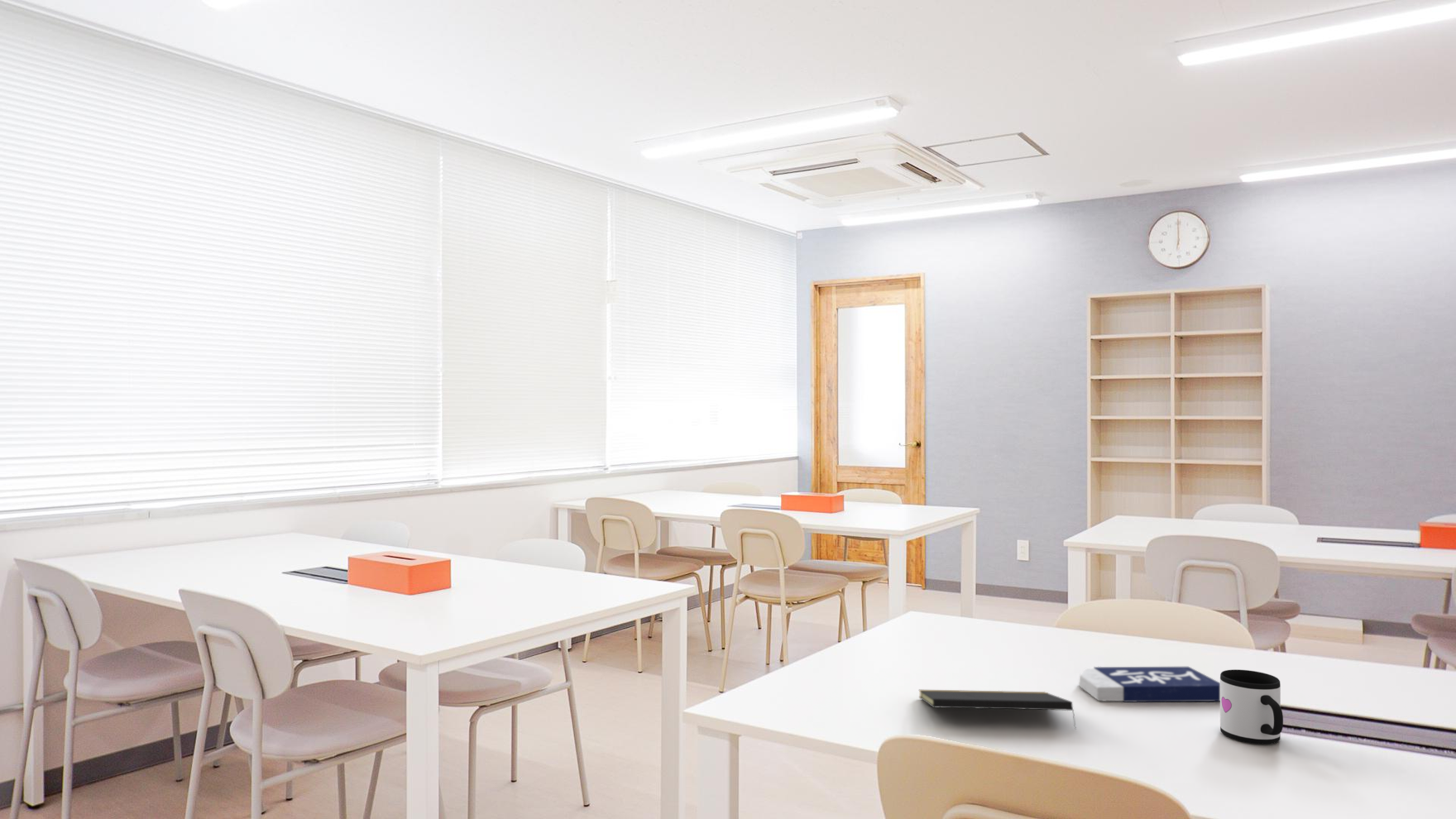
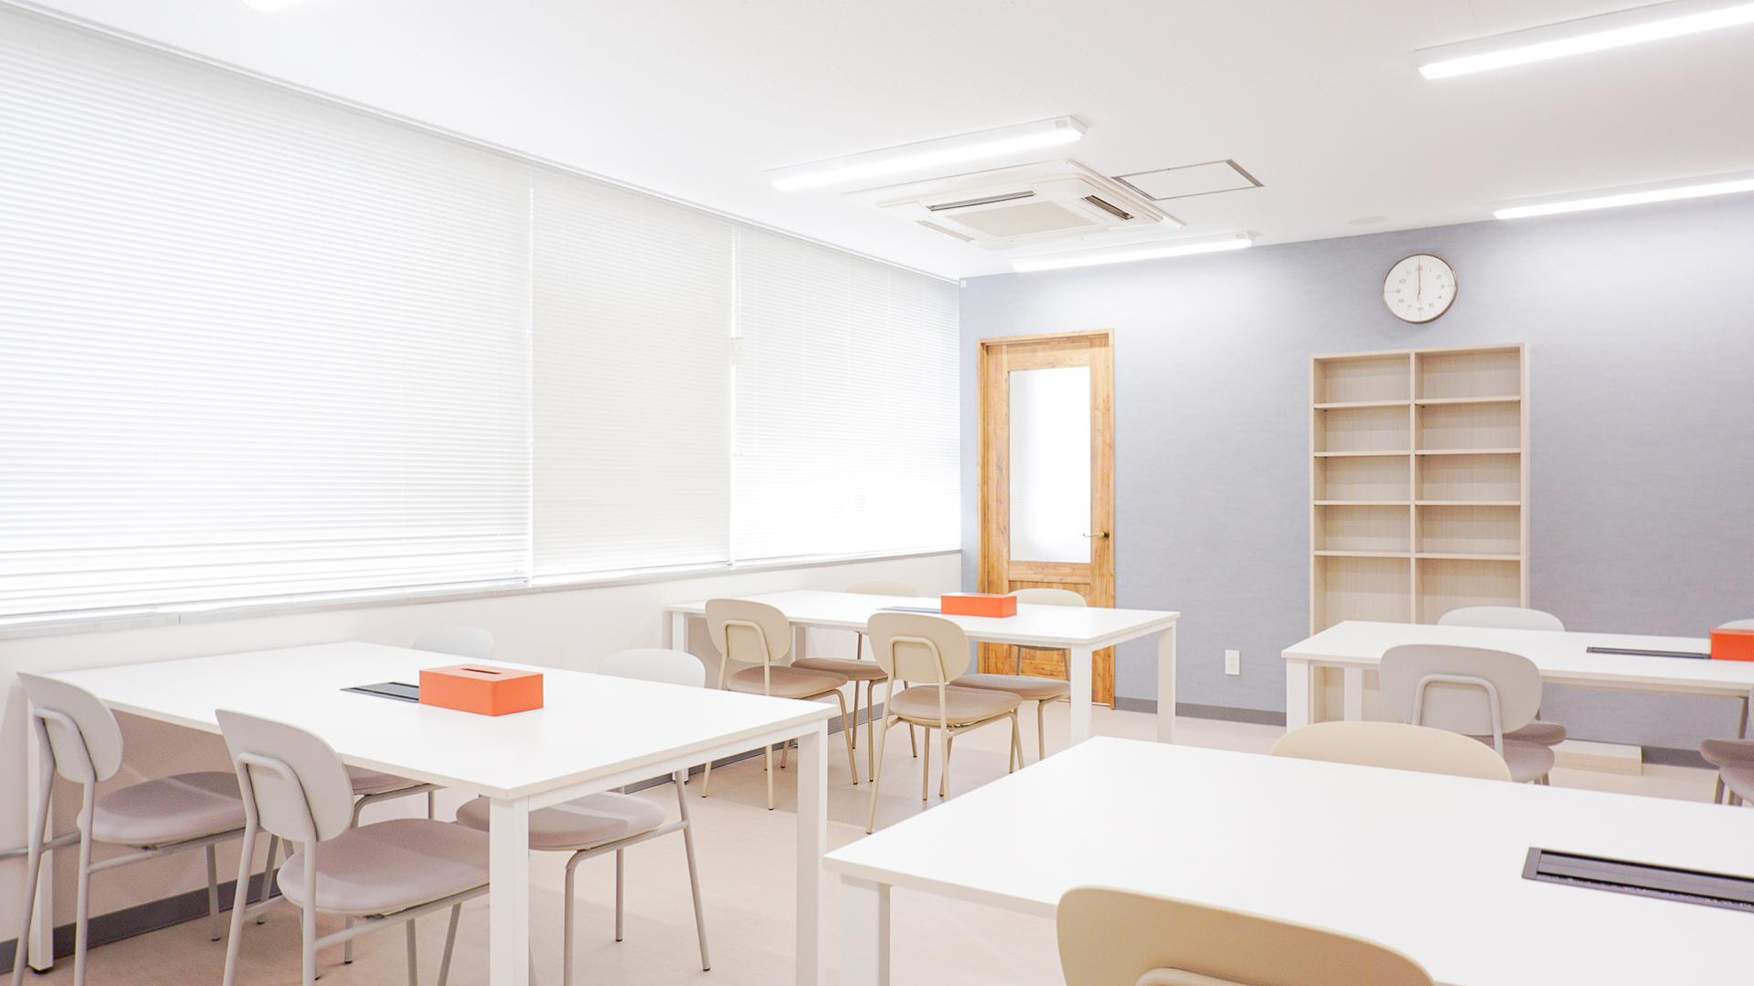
- notepad [918,689,1077,730]
- book [1078,666,1220,703]
- mug [1219,668,1284,745]
